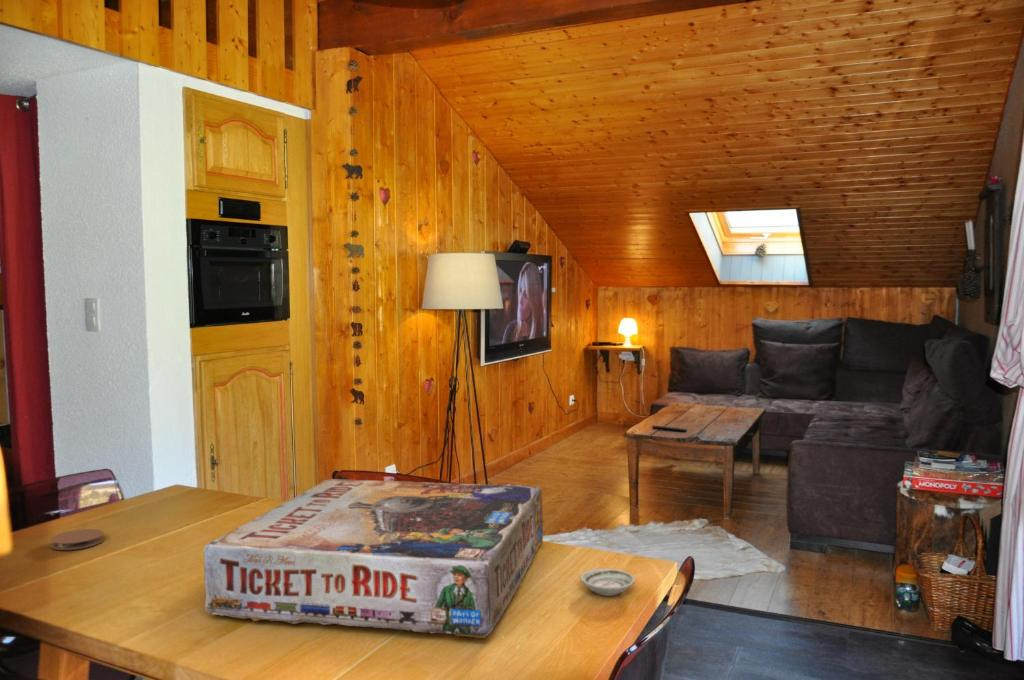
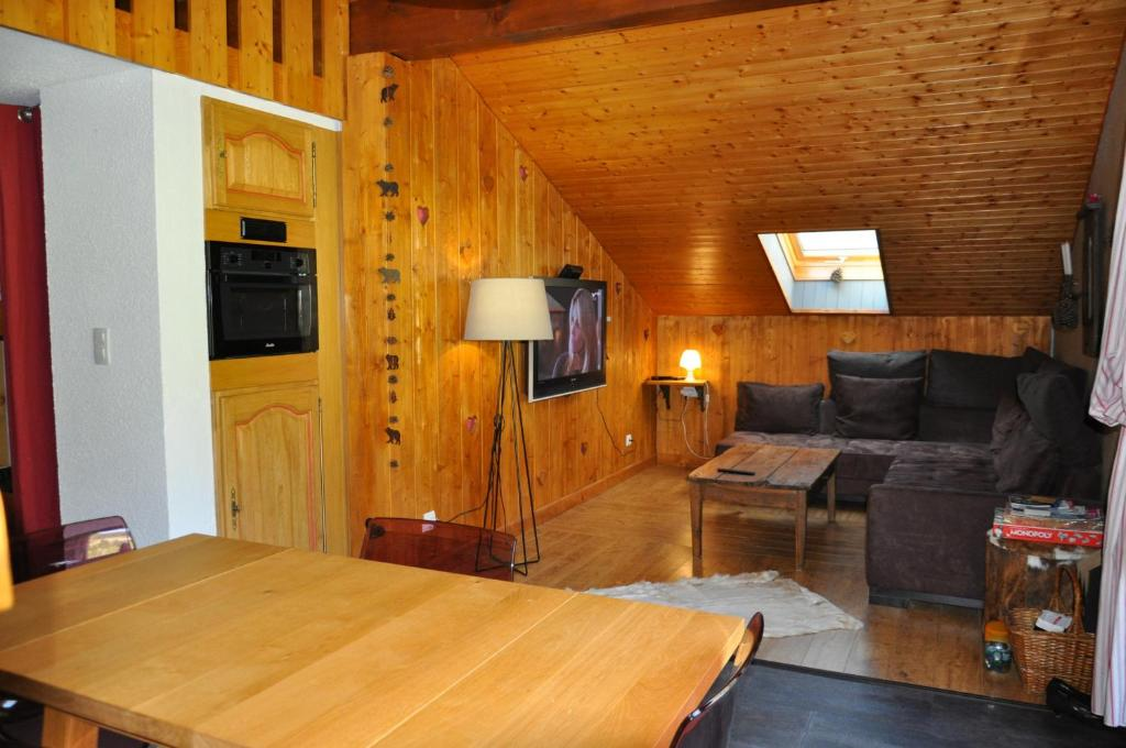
- coaster [49,528,105,551]
- board game [202,478,544,639]
- saucer [579,568,636,597]
